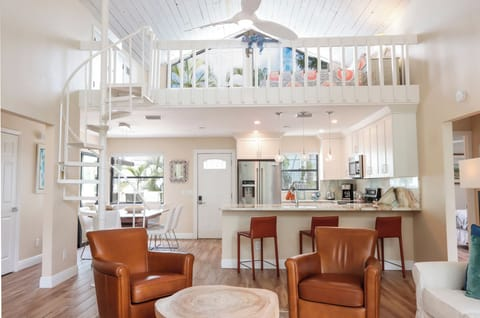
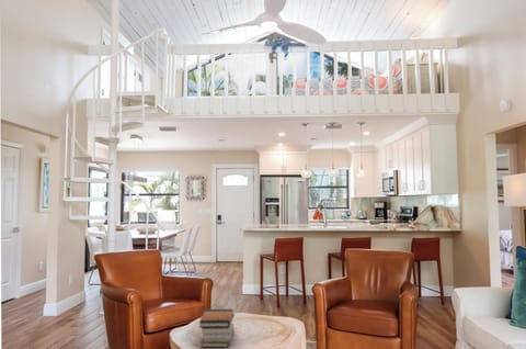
+ book stack [198,308,236,348]
